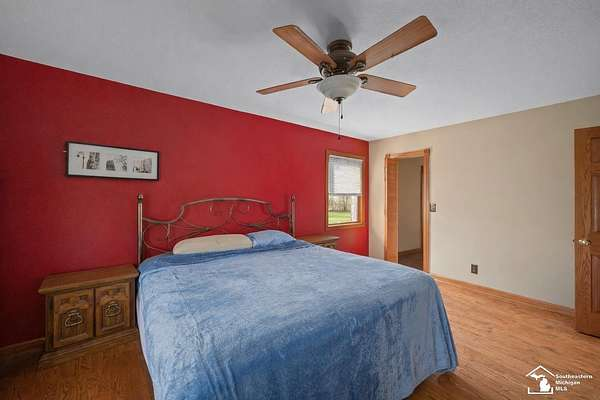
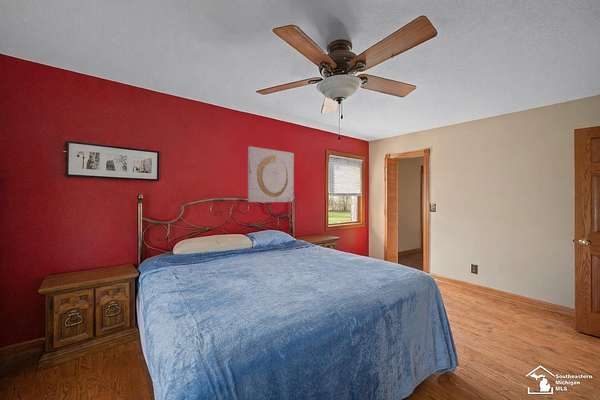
+ wall art [247,145,295,203]
